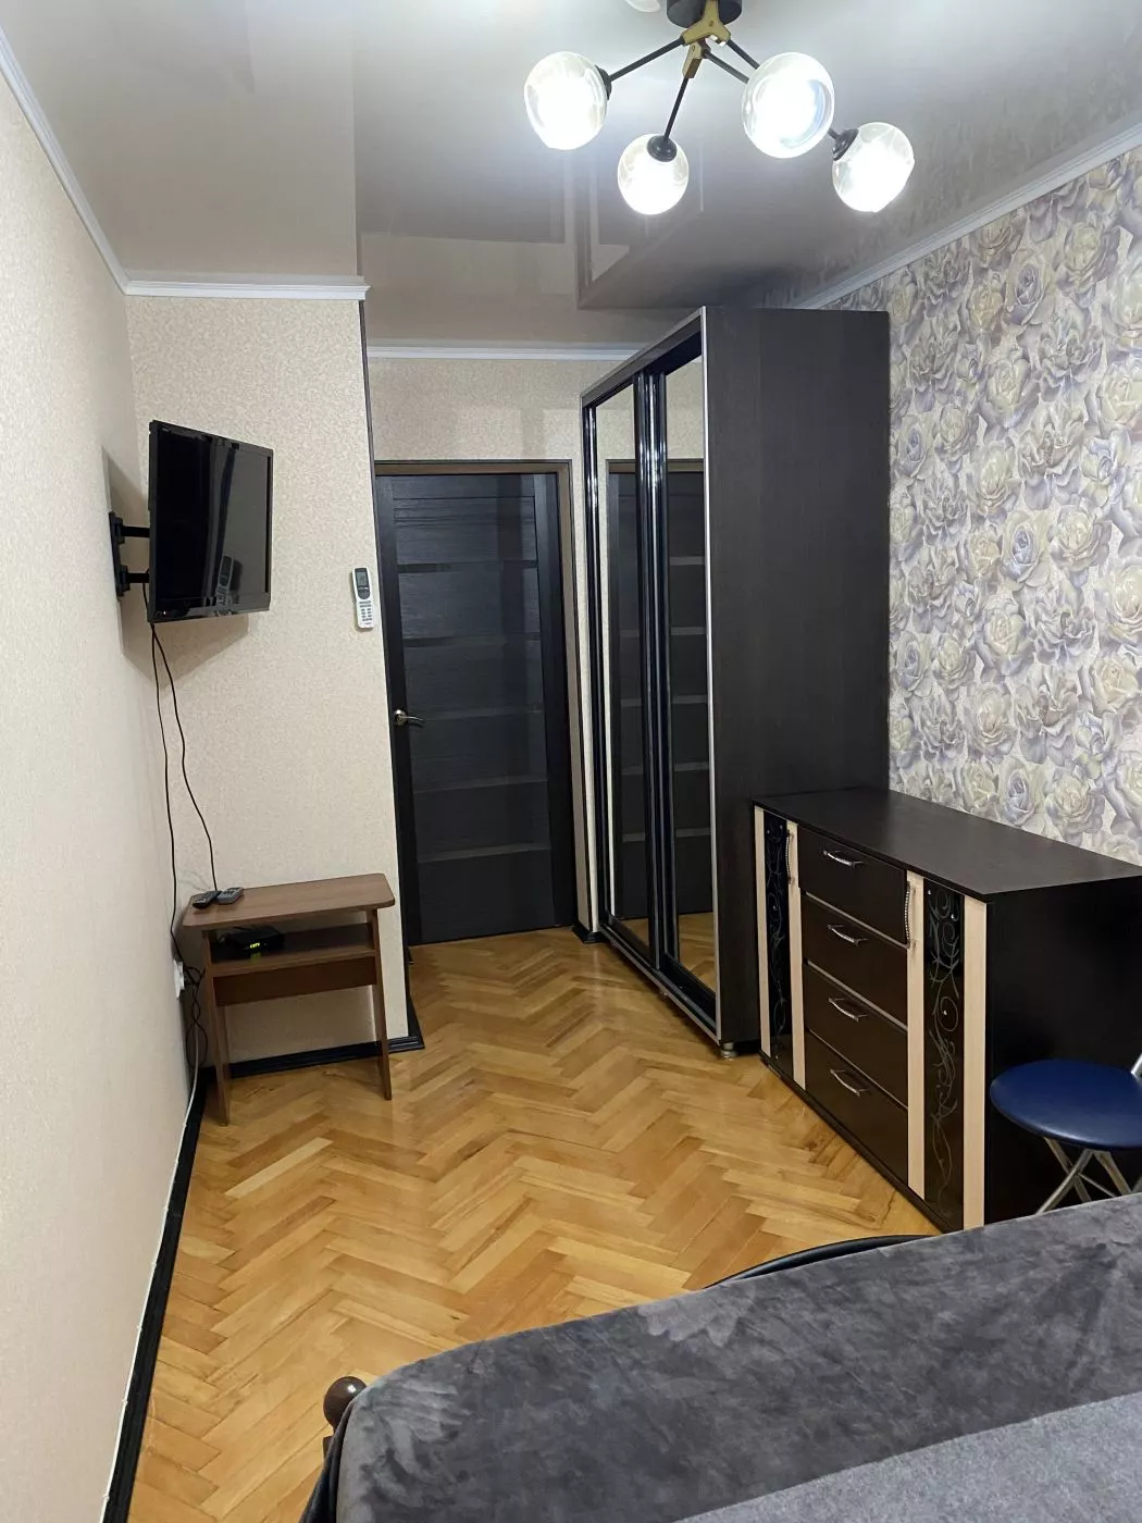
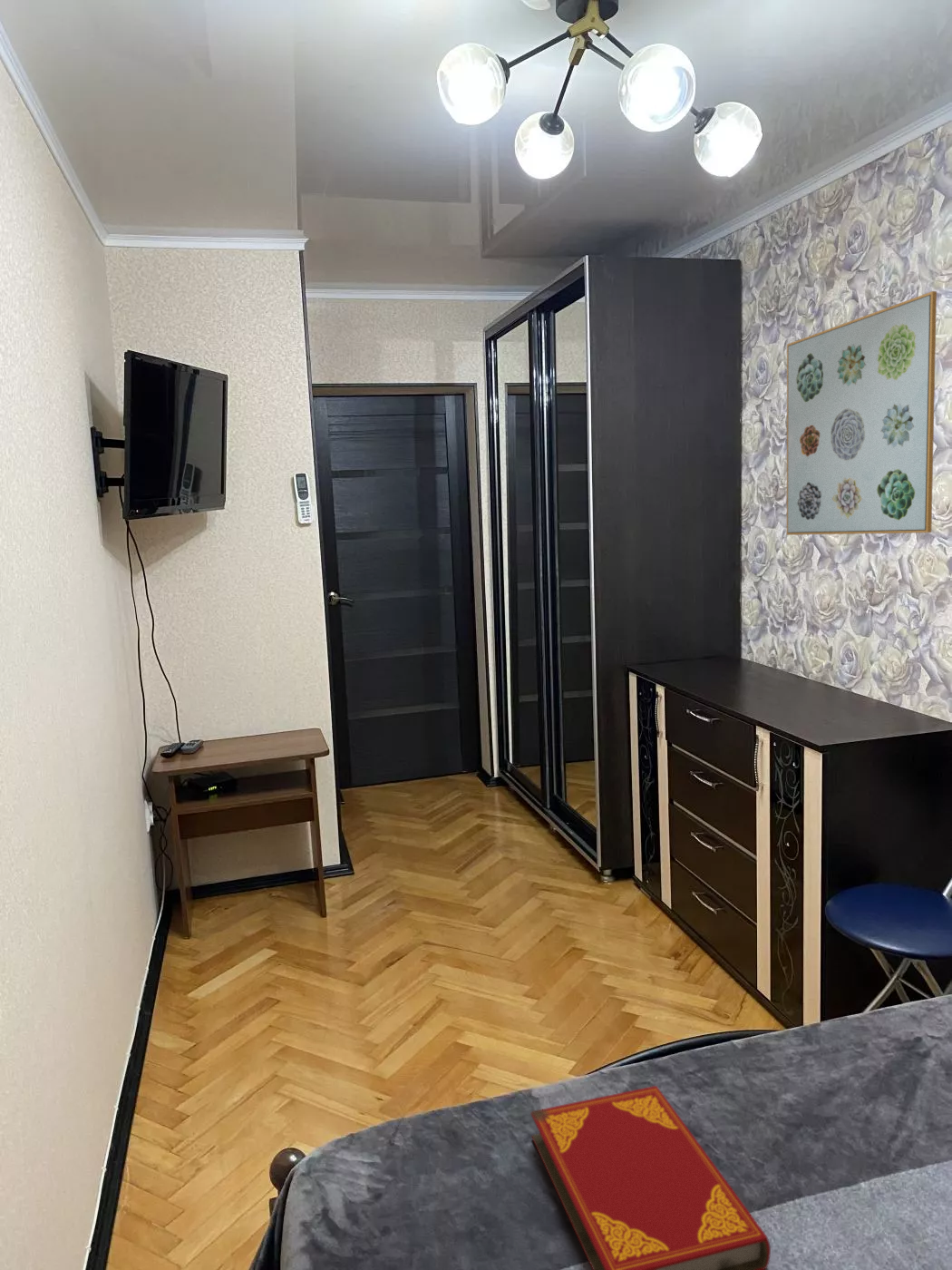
+ hardback book [530,1085,772,1270]
+ wall art [786,290,937,536]
